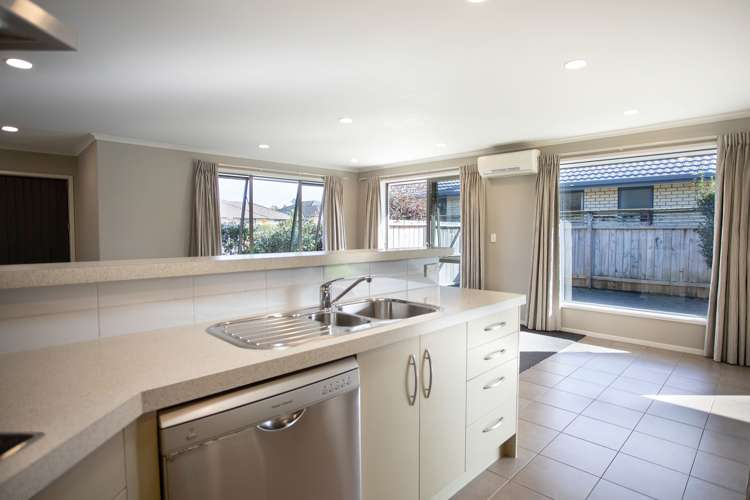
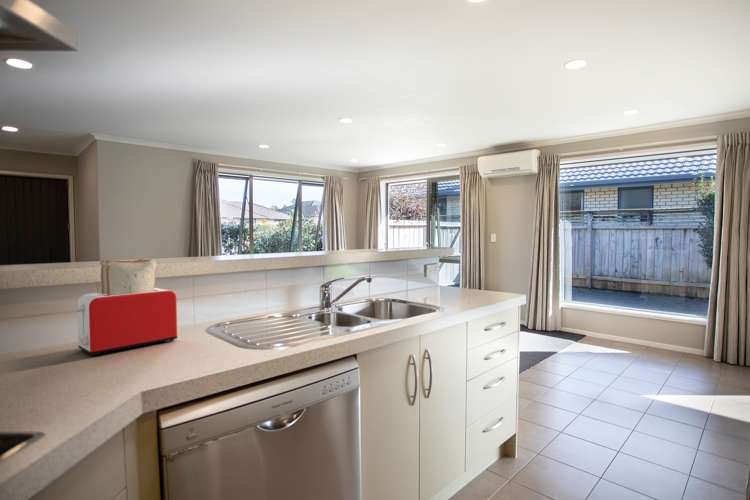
+ toaster [72,258,178,357]
